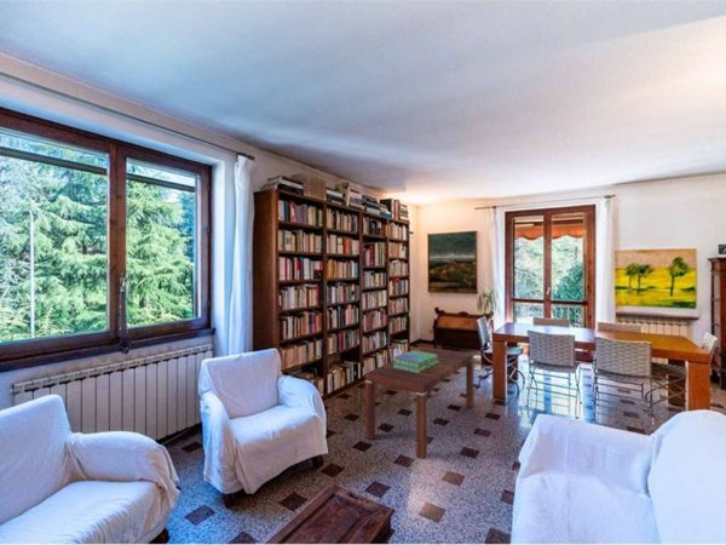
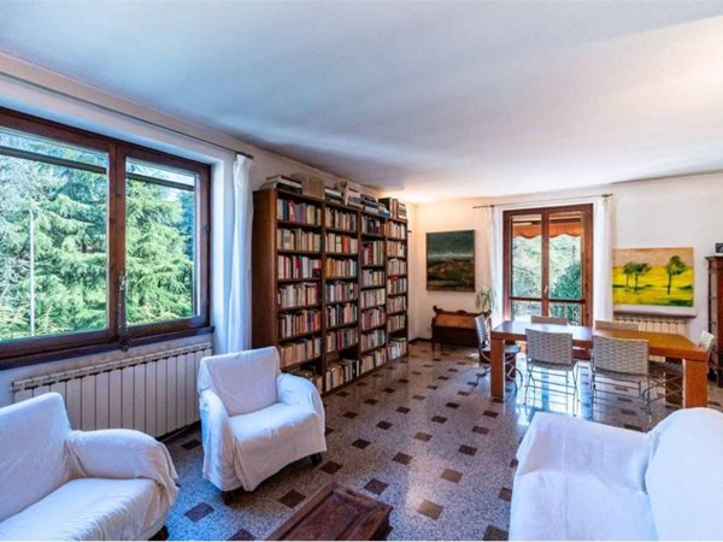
- coffee table [364,346,476,459]
- stack of books [393,349,439,373]
